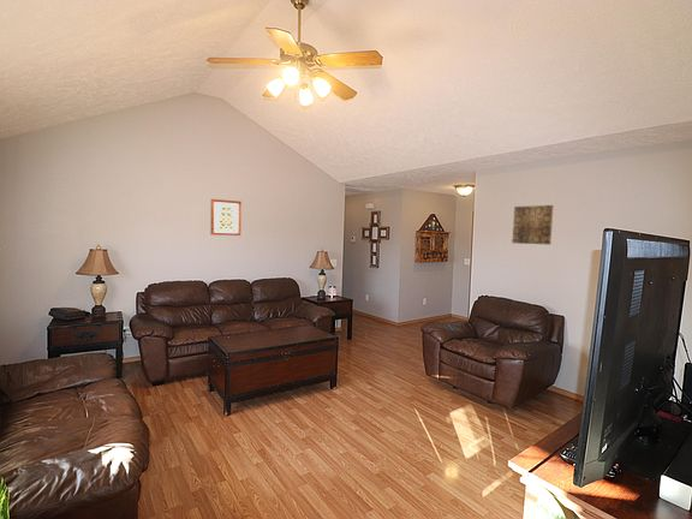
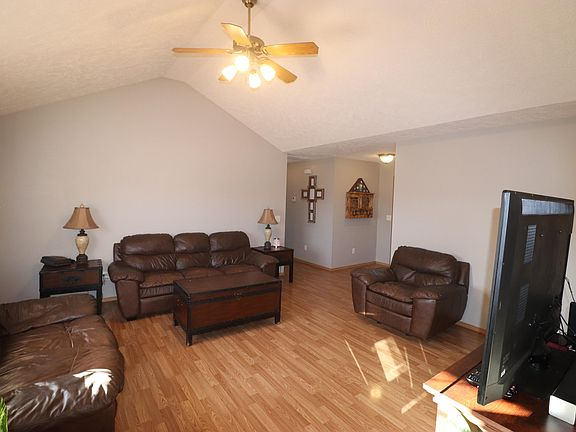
- wall art [209,198,243,237]
- wall art [511,204,555,246]
